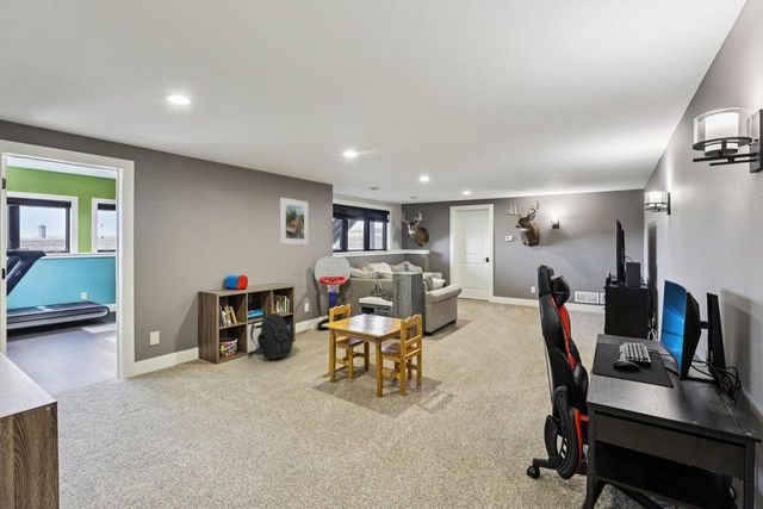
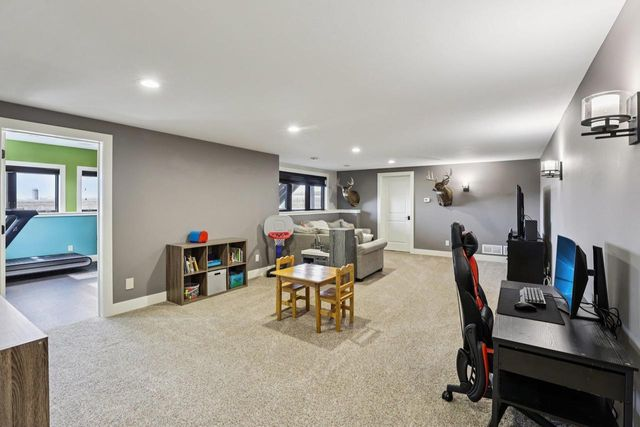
- backpack [247,312,294,360]
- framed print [279,197,310,246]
